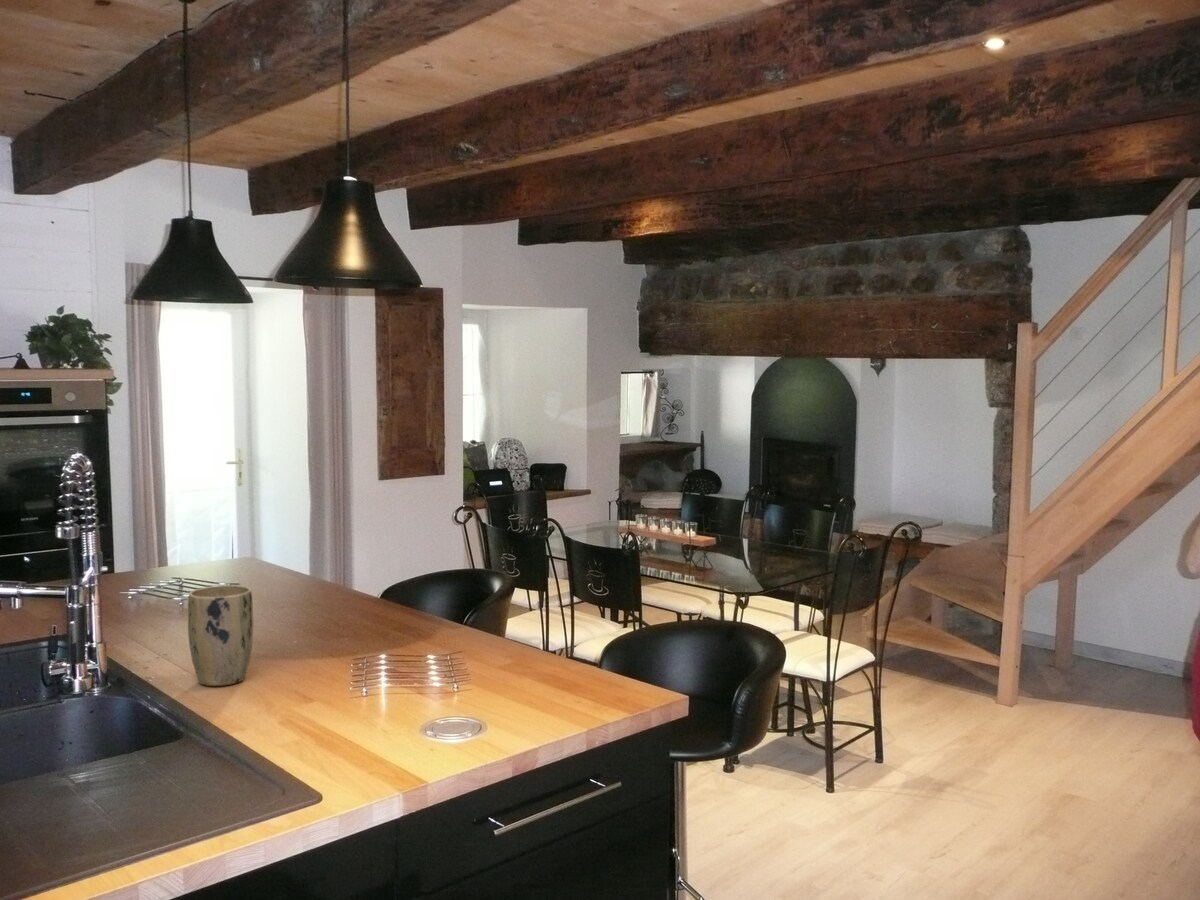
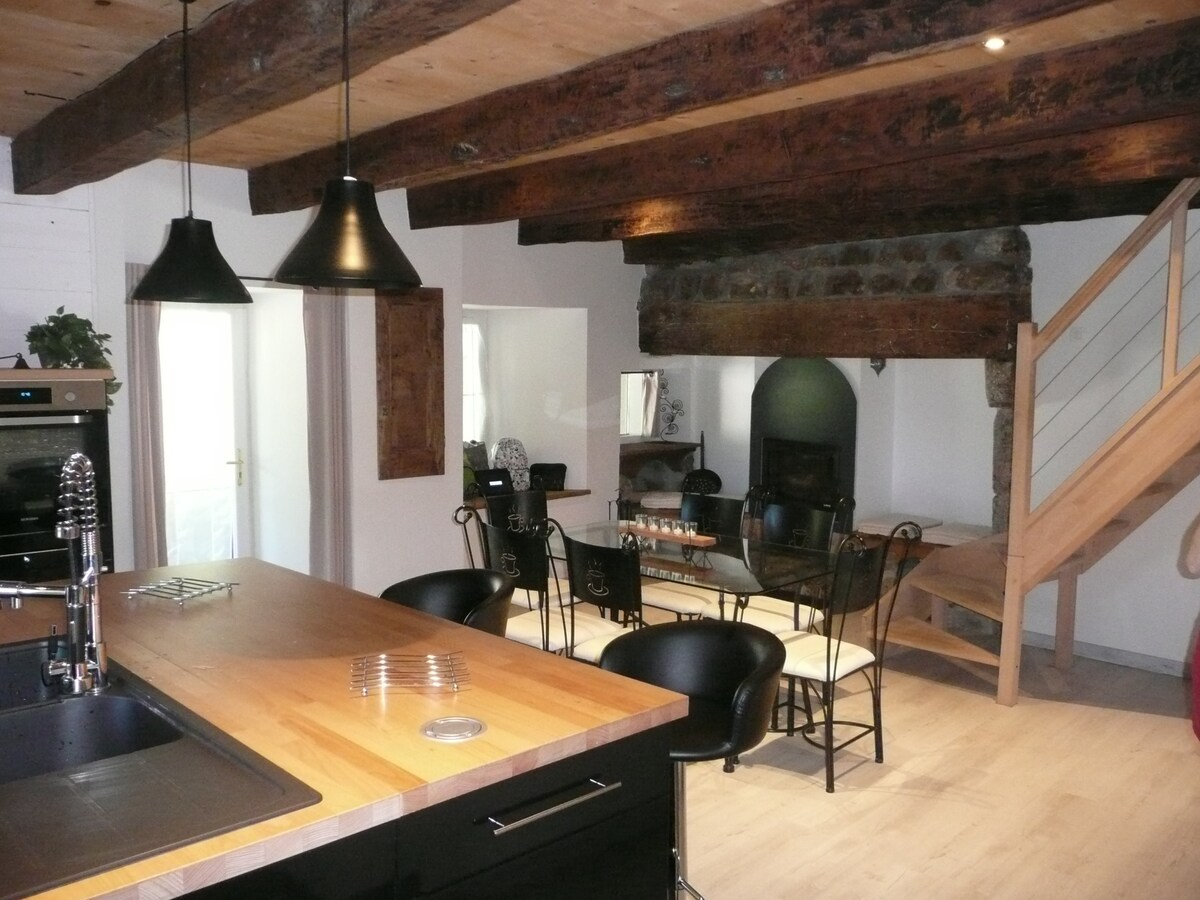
- plant pot [187,584,254,687]
